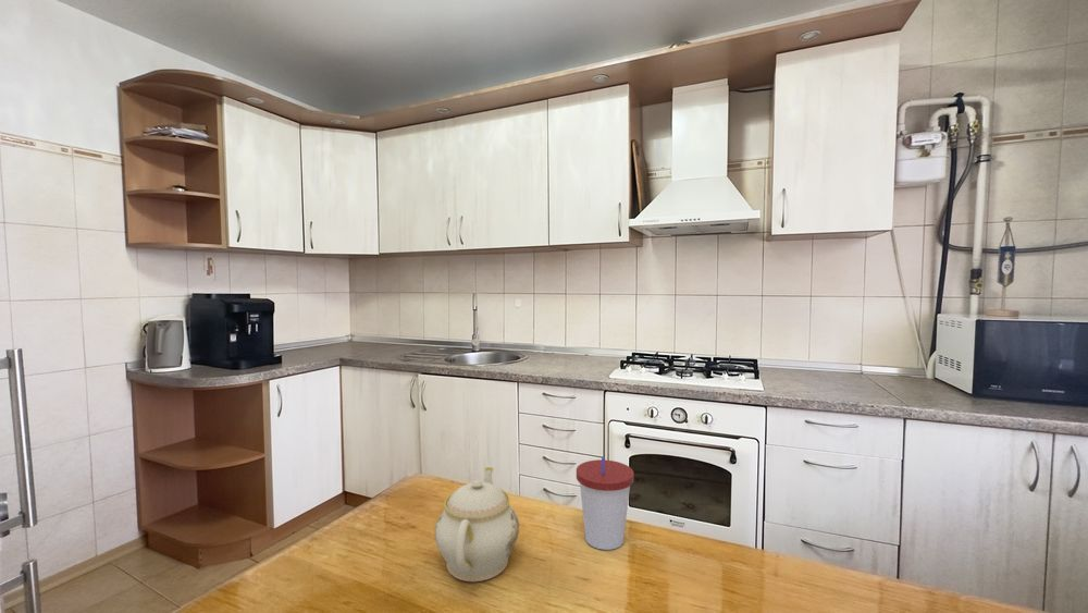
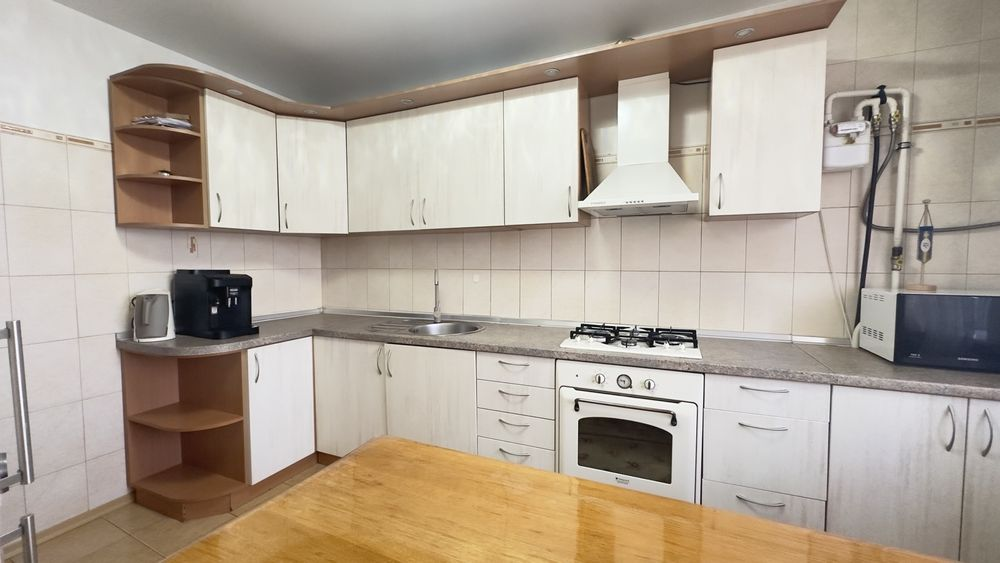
- teapot [434,466,520,583]
- cup [576,455,634,551]
